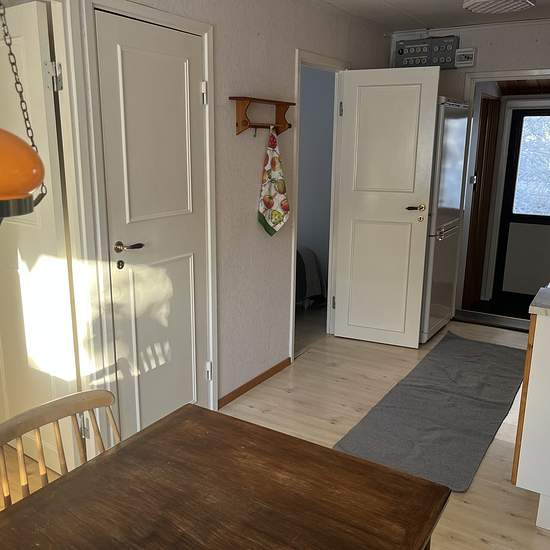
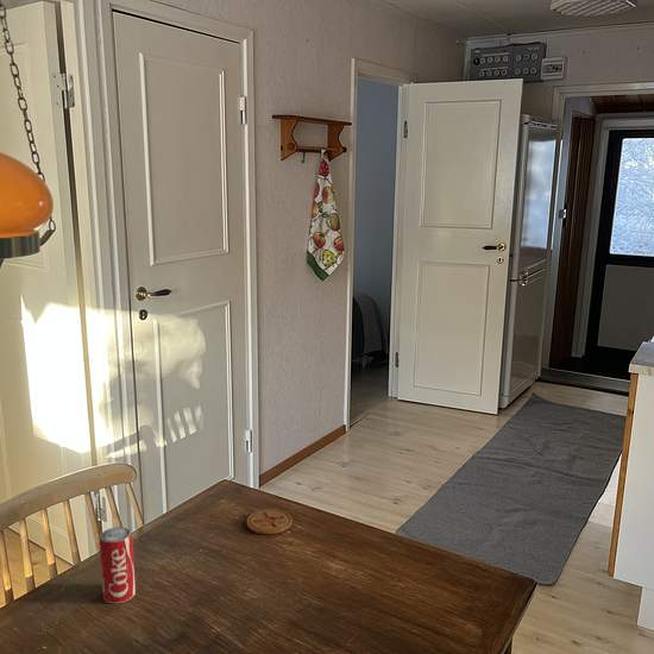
+ beverage can [99,526,137,604]
+ coaster [245,508,293,535]
